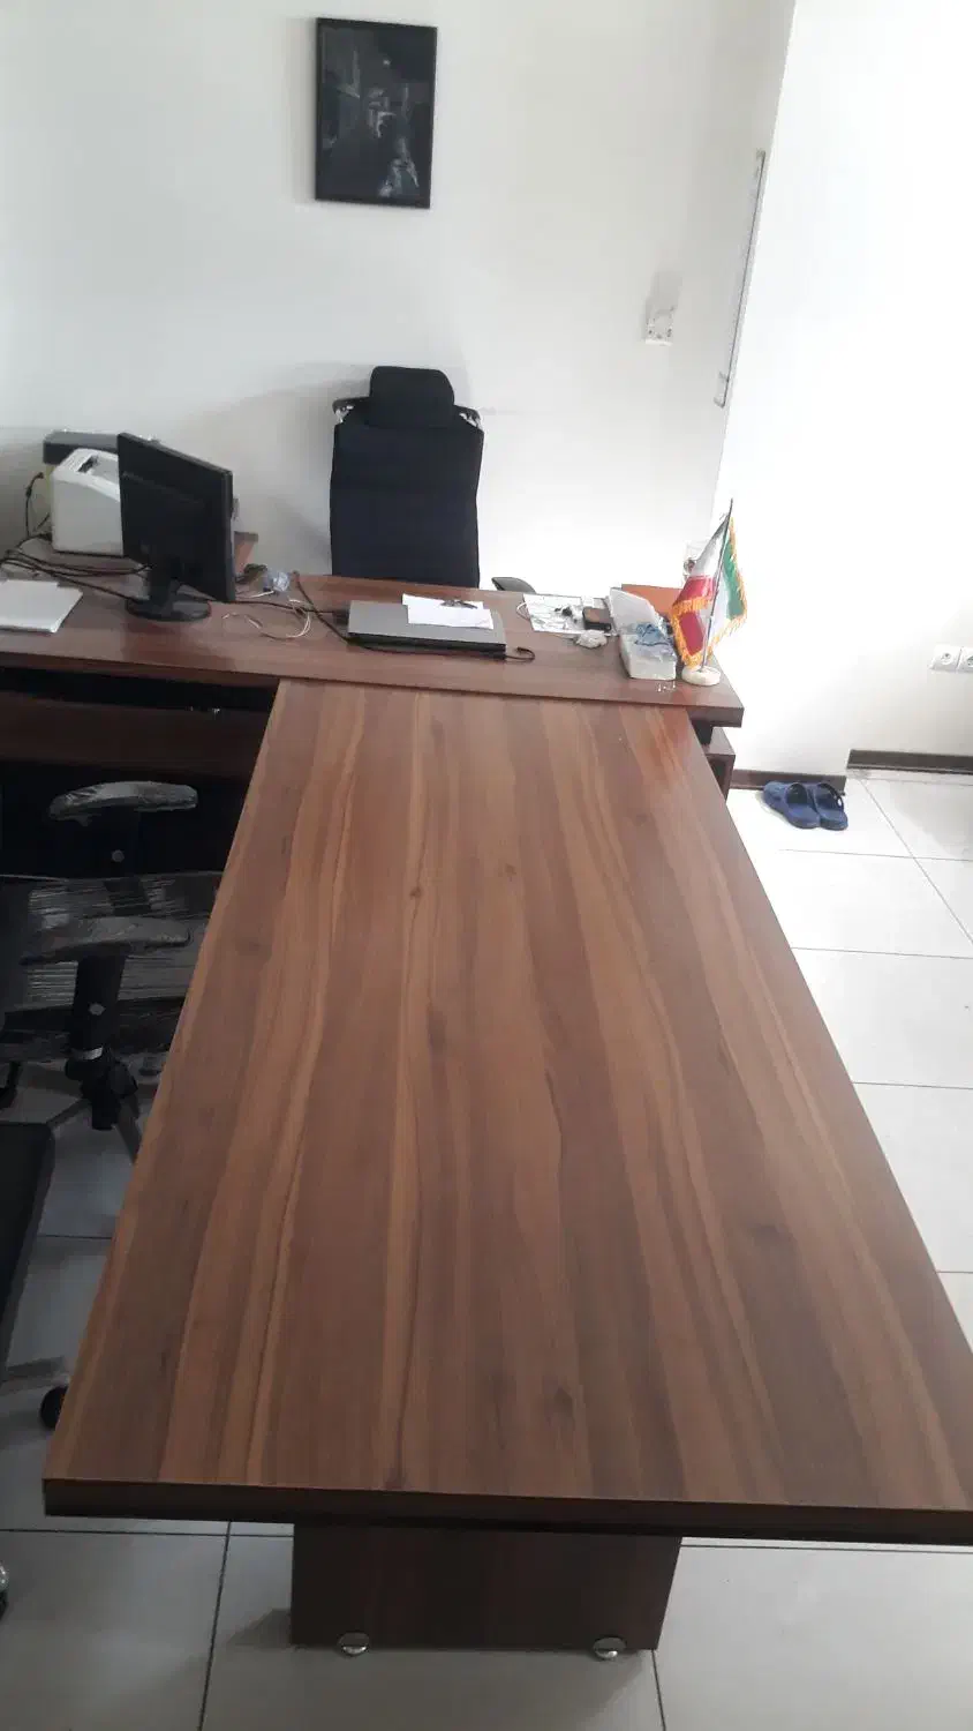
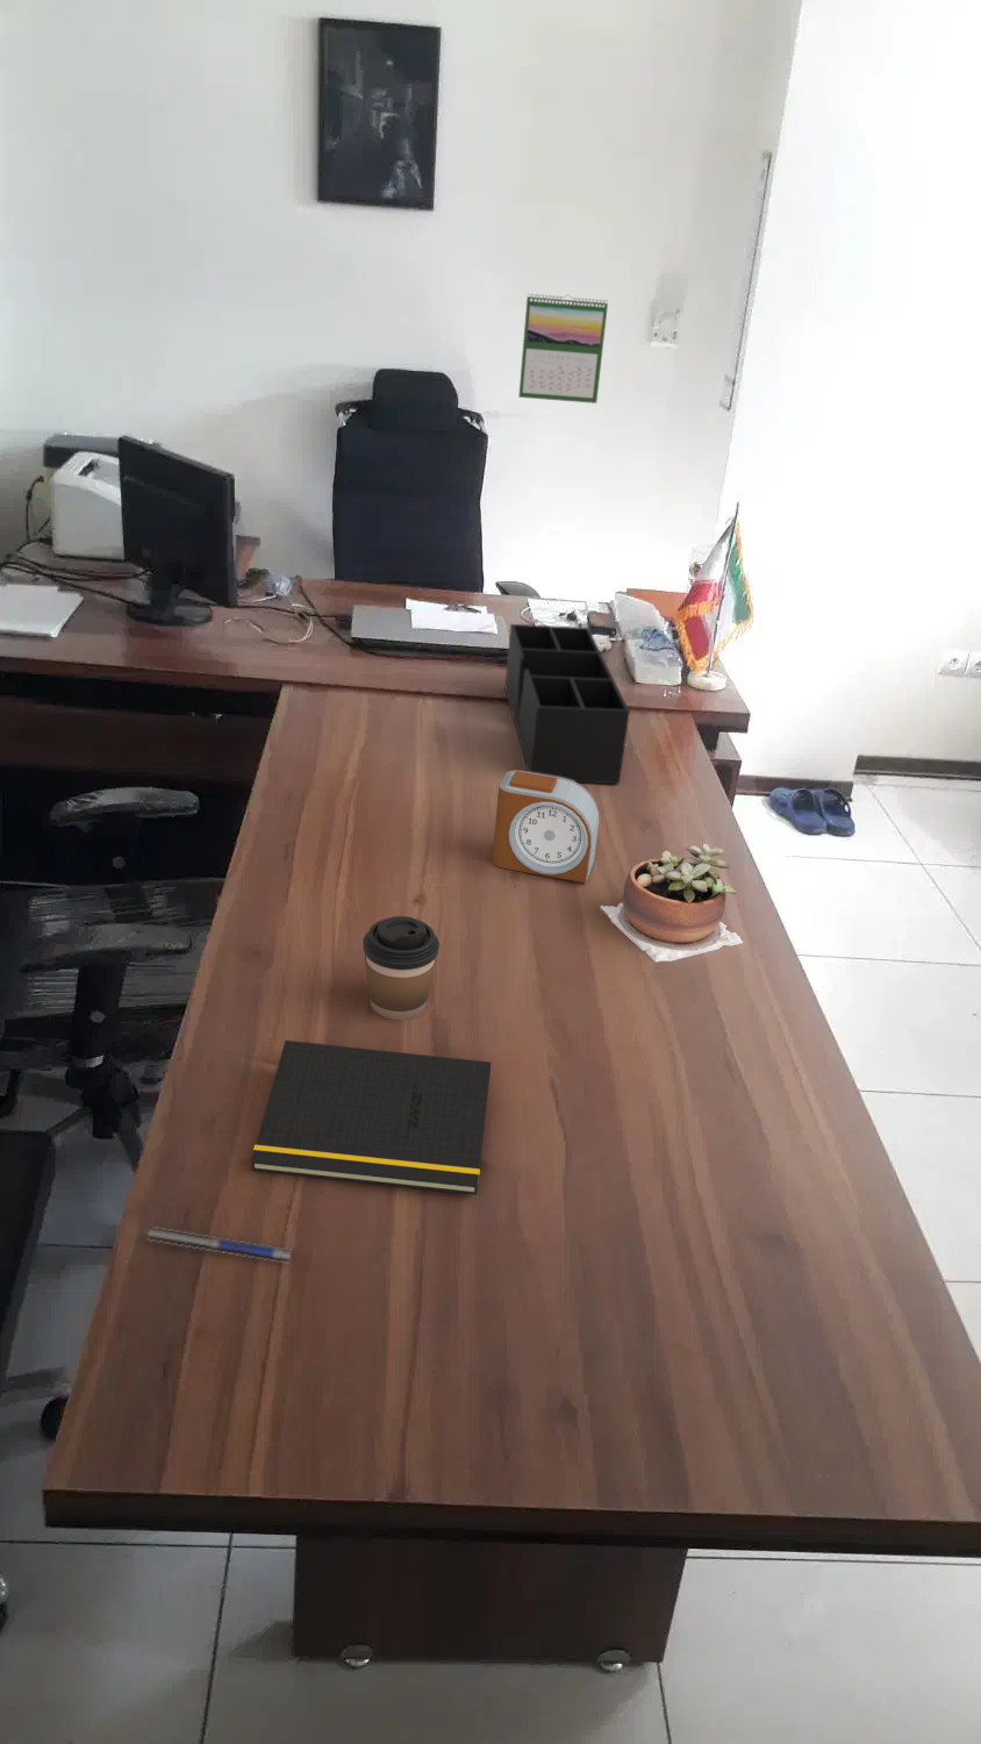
+ succulent plant [600,842,744,963]
+ alarm clock [491,770,600,885]
+ coffee cup [362,915,441,1021]
+ desk organizer [503,623,631,785]
+ calendar [517,293,608,405]
+ notepad [250,1040,492,1197]
+ pen [143,1225,295,1265]
